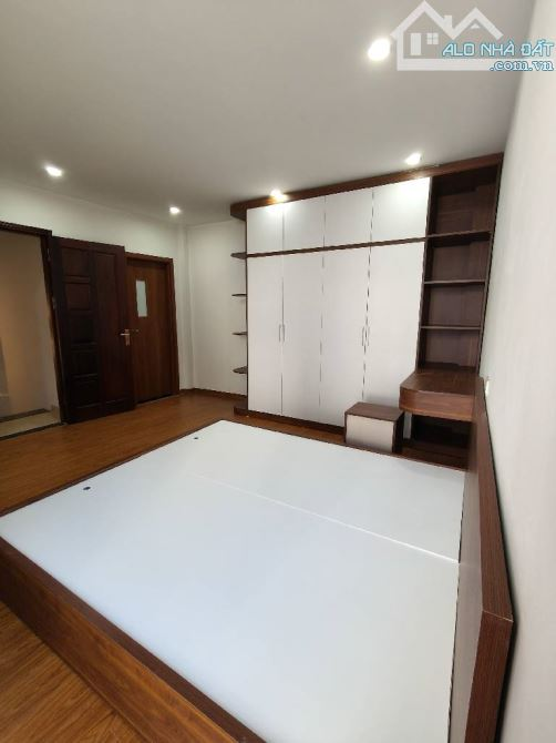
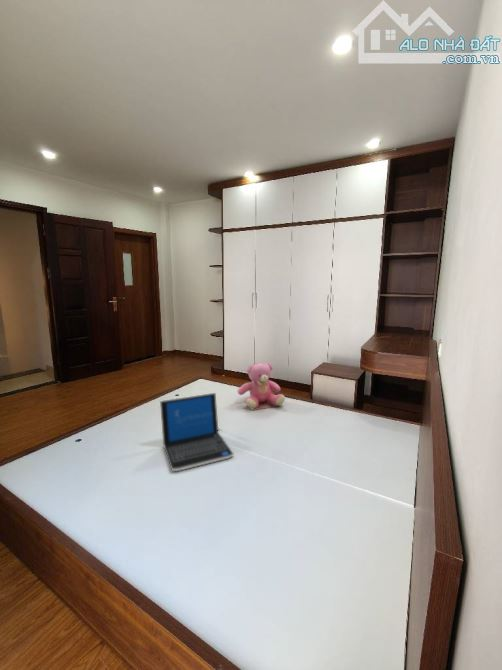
+ laptop [159,392,235,472]
+ teddy bear [237,362,286,411]
